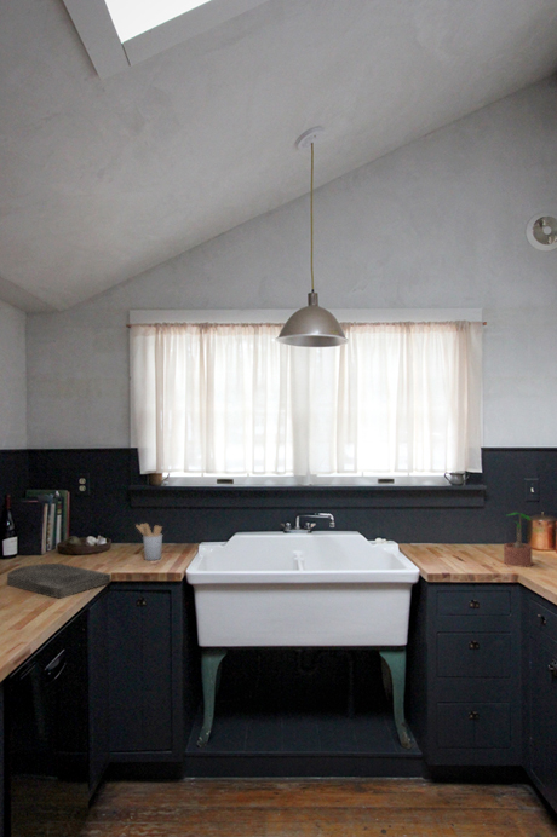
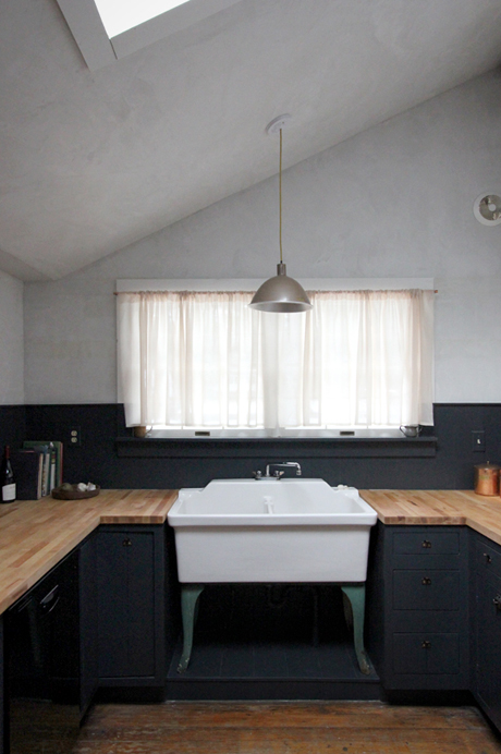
- potted plant [503,512,534,568]
- utensil holder [134,523,163,561]
- cutting board [6,562,111,600]
